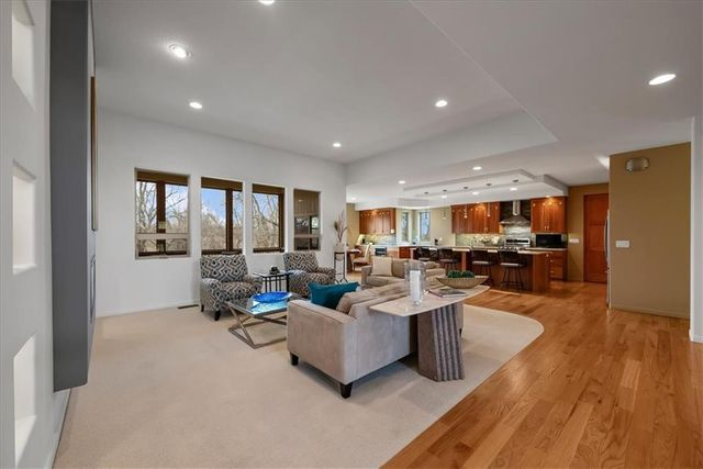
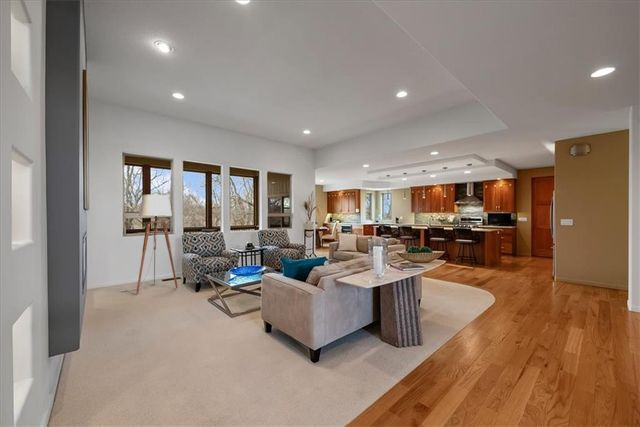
+ floor lamp [121,194,179,295]
